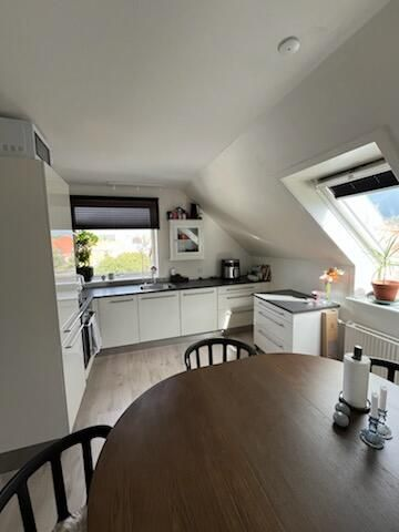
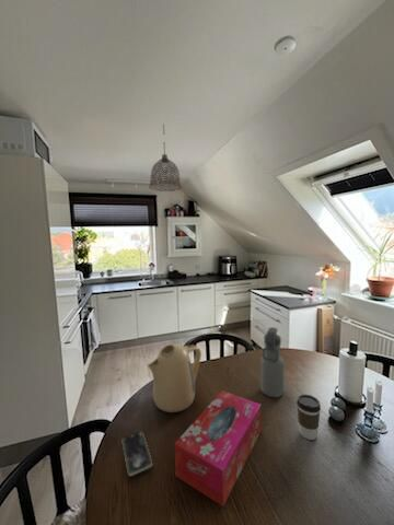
+ pendant lamp [148,122,183,192]
+ tissue box [174,389,262,508]
+ kettle [147,342,202,413]
+ water bottle [259,326,285,398]
+ coffee cup [296,394,322,441]
+ smartphone [120,430,153,477]
